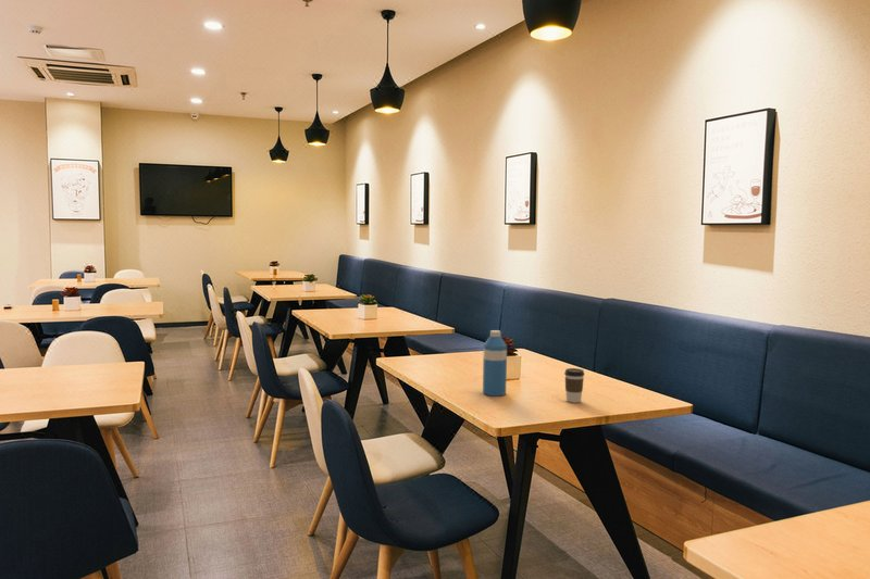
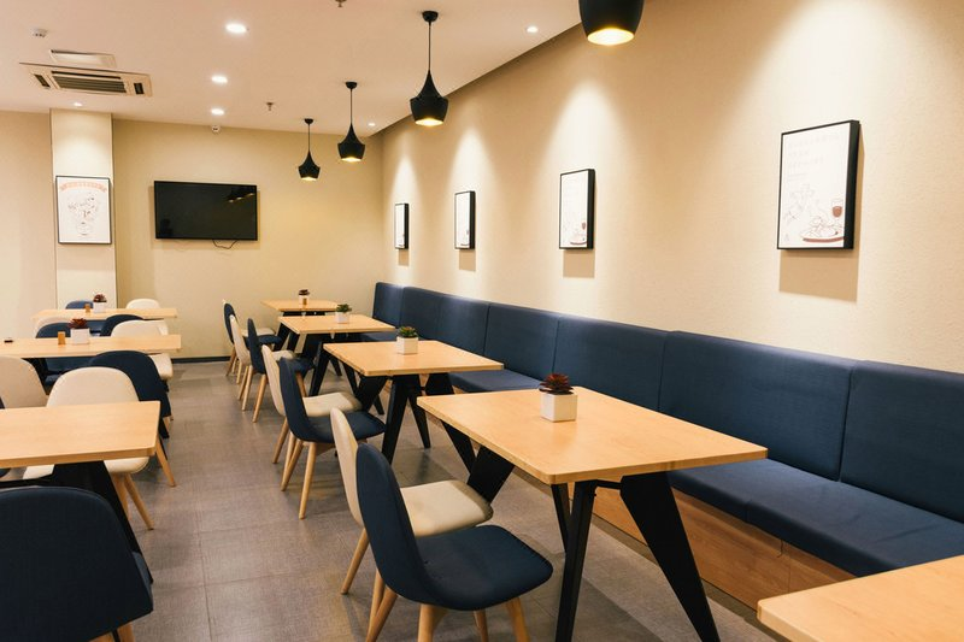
- coffee cup [563,367,585,404]
- water bottle [482,329,508,397]
